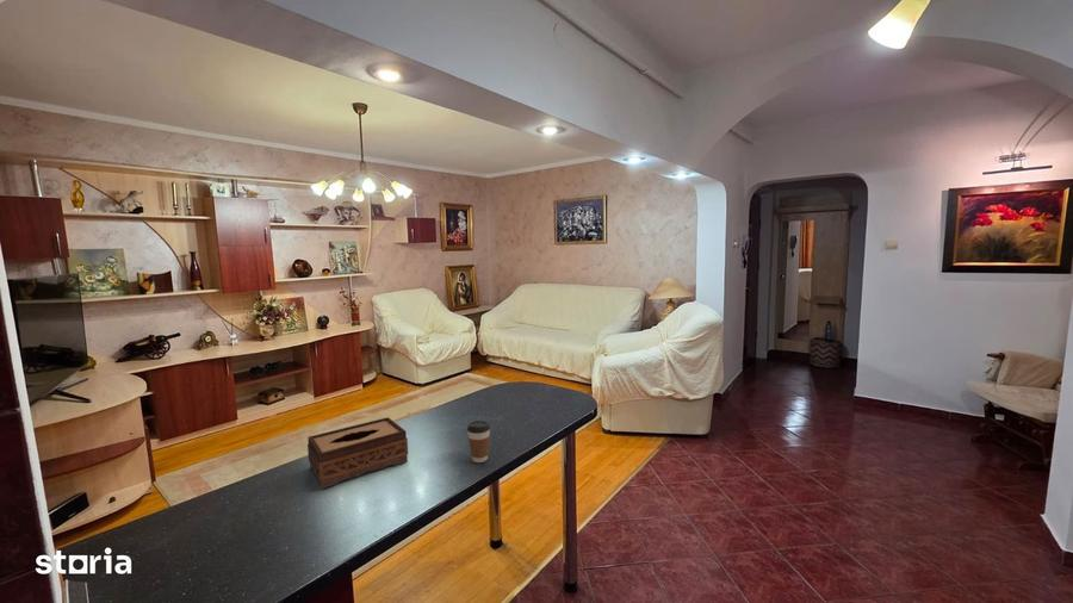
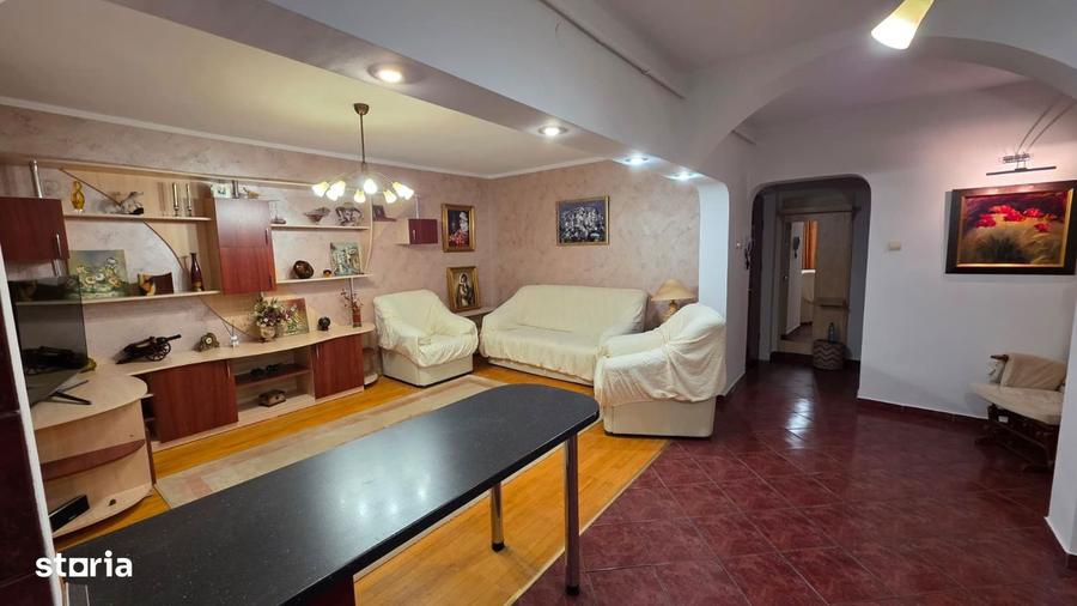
- tissue box [306,416,409,490]
- coffee cup [466,419,491,464]
